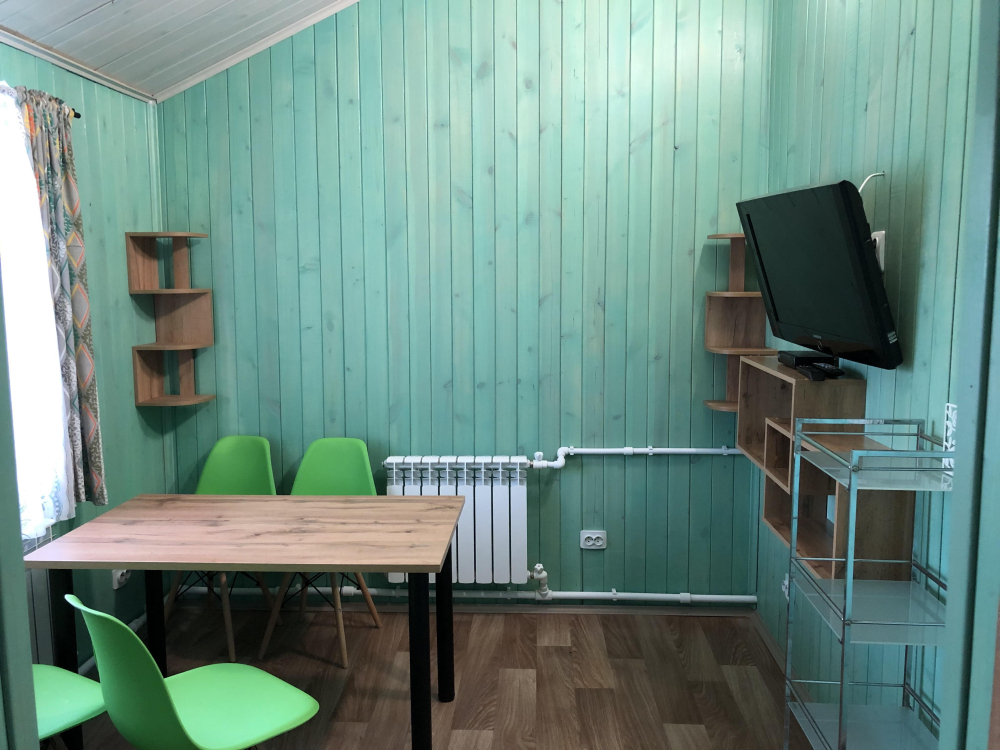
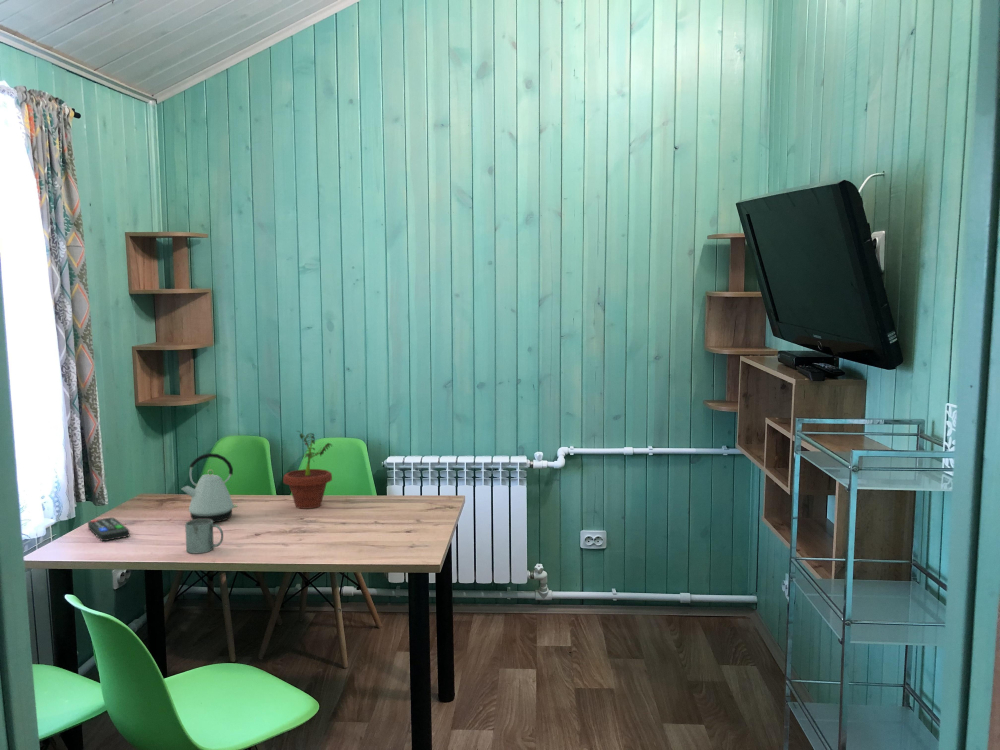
+ kettle [181,452,238,524]
+ mug [184,519,224,554]
+ remote control [87,516,130,542]
+ potted plant [282,430,333,510]
